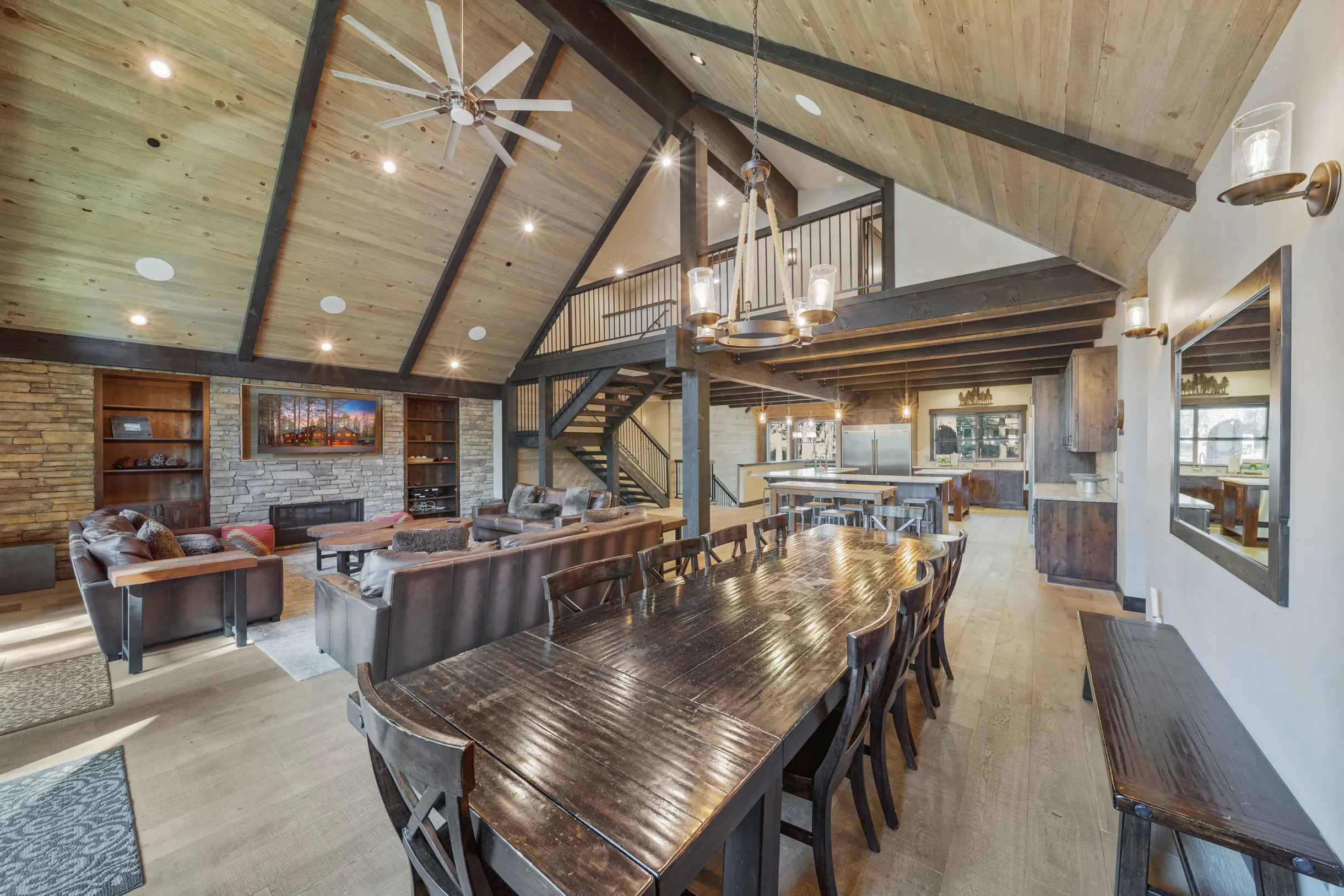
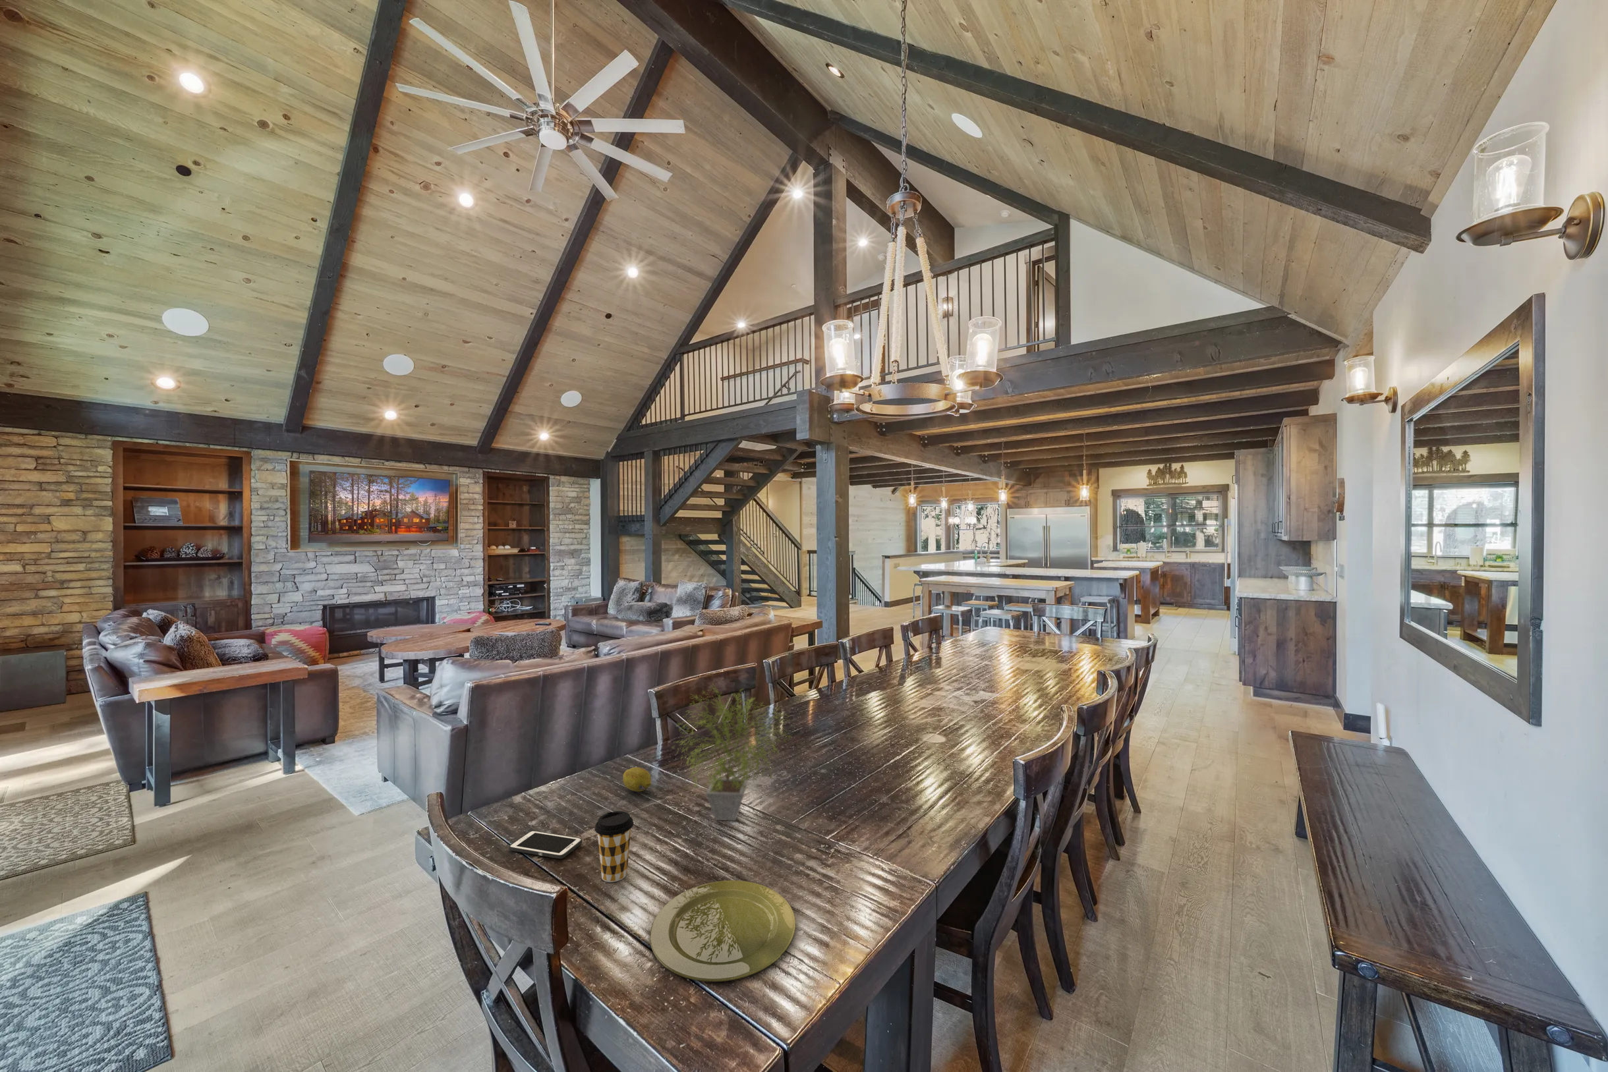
+ coffee cup [595,810,634,883]
+ plate [650,879,796,982]
+ fruit [622,767,652,792]
+ cell phone [508,830,583,859]
+ potted plant [671,681,793,822]
